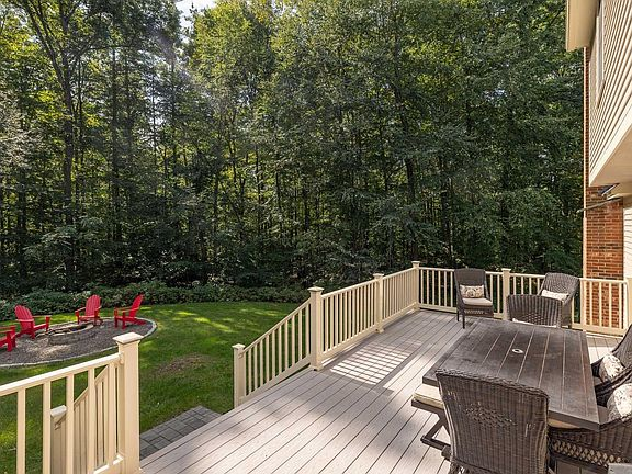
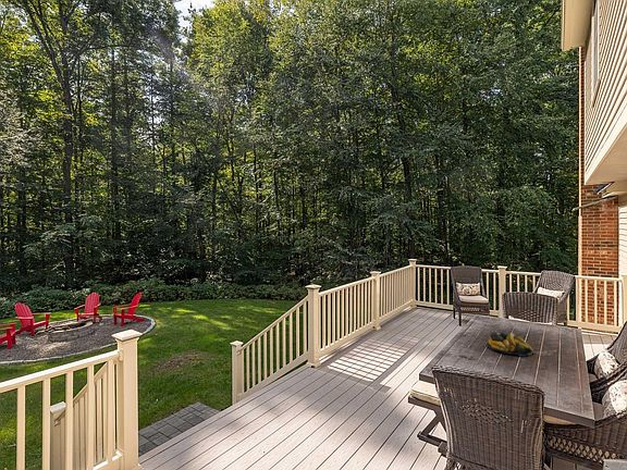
+ fruit bowl [485,331,534,357]
